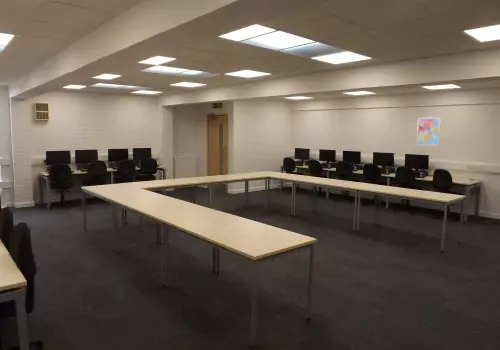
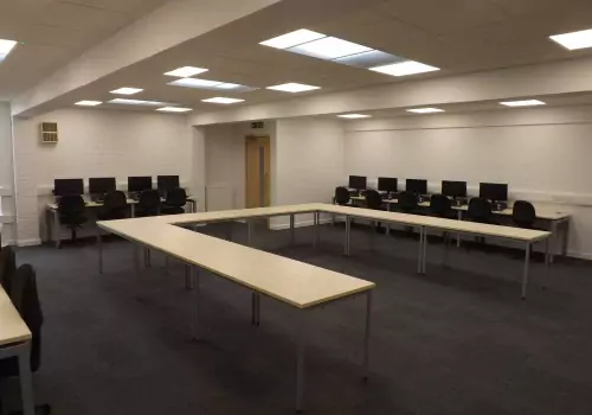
- wall art [416,116,442,146]
